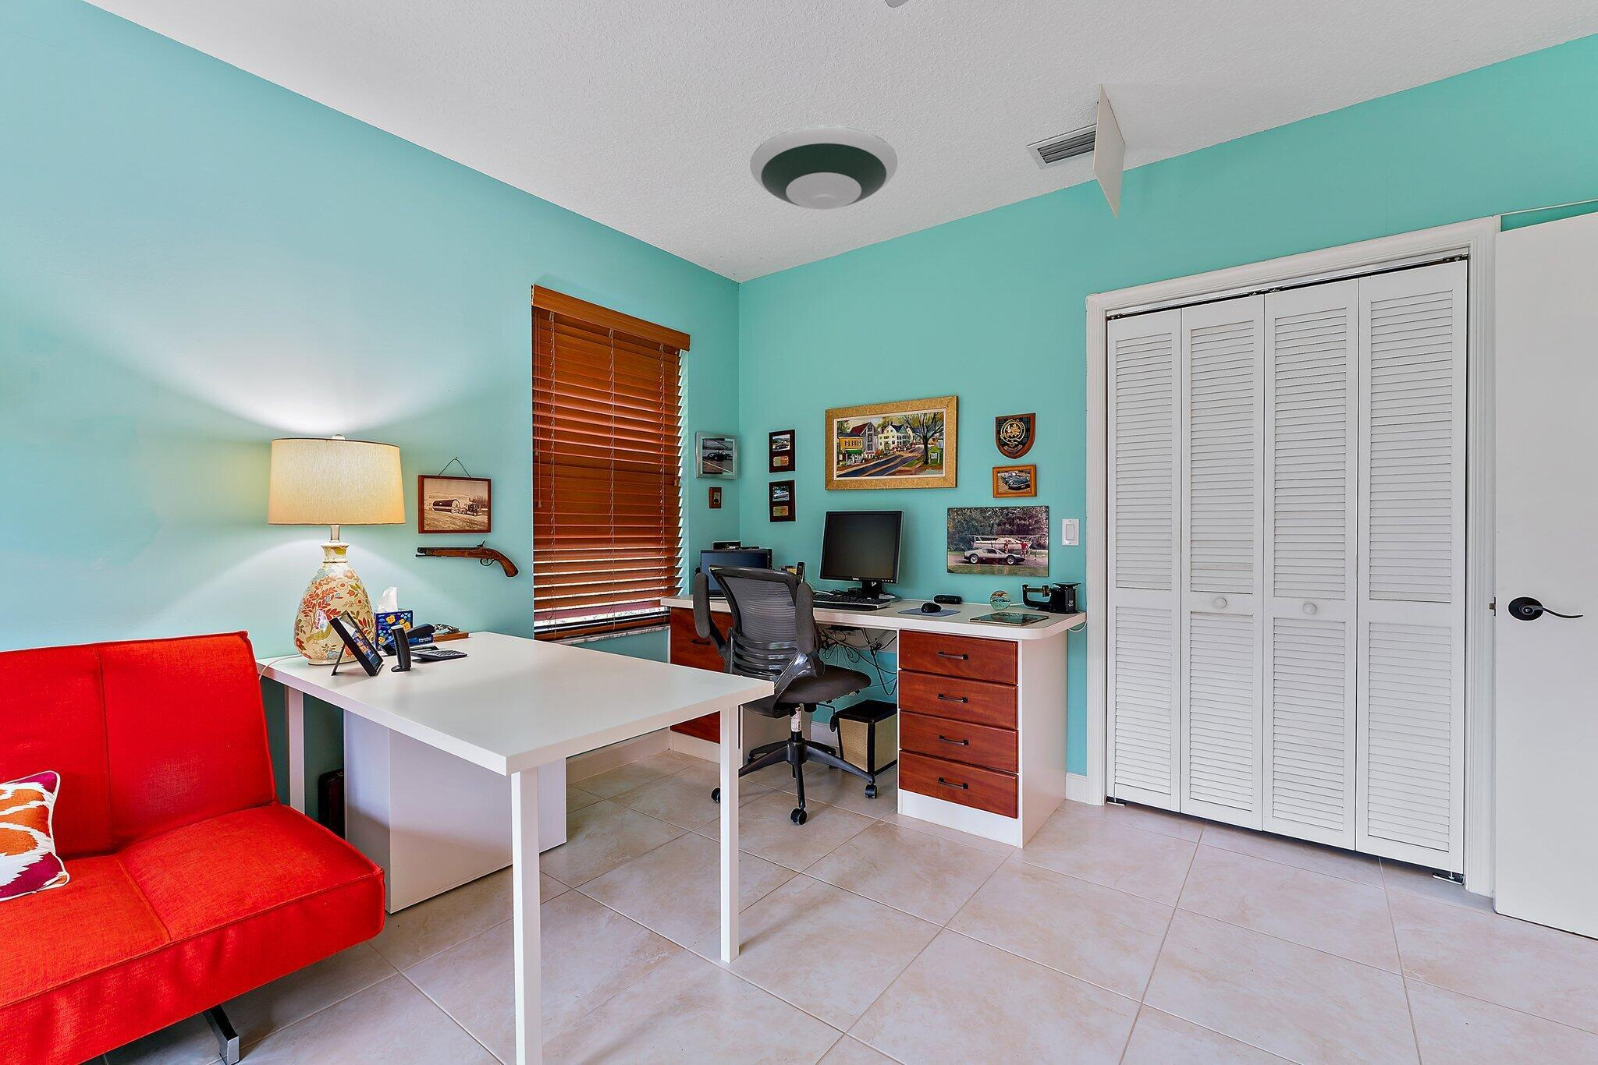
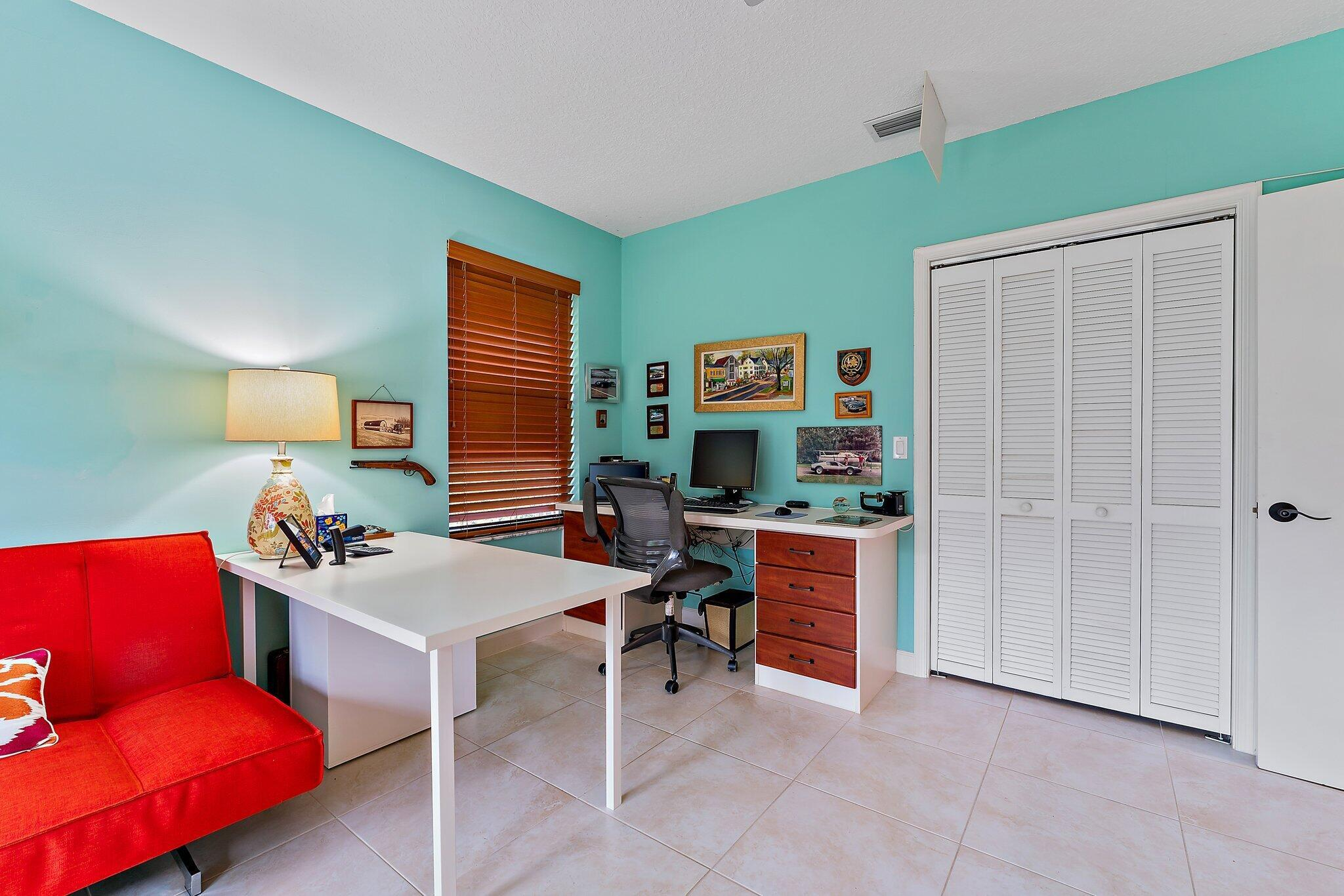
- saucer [749,124,898,210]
